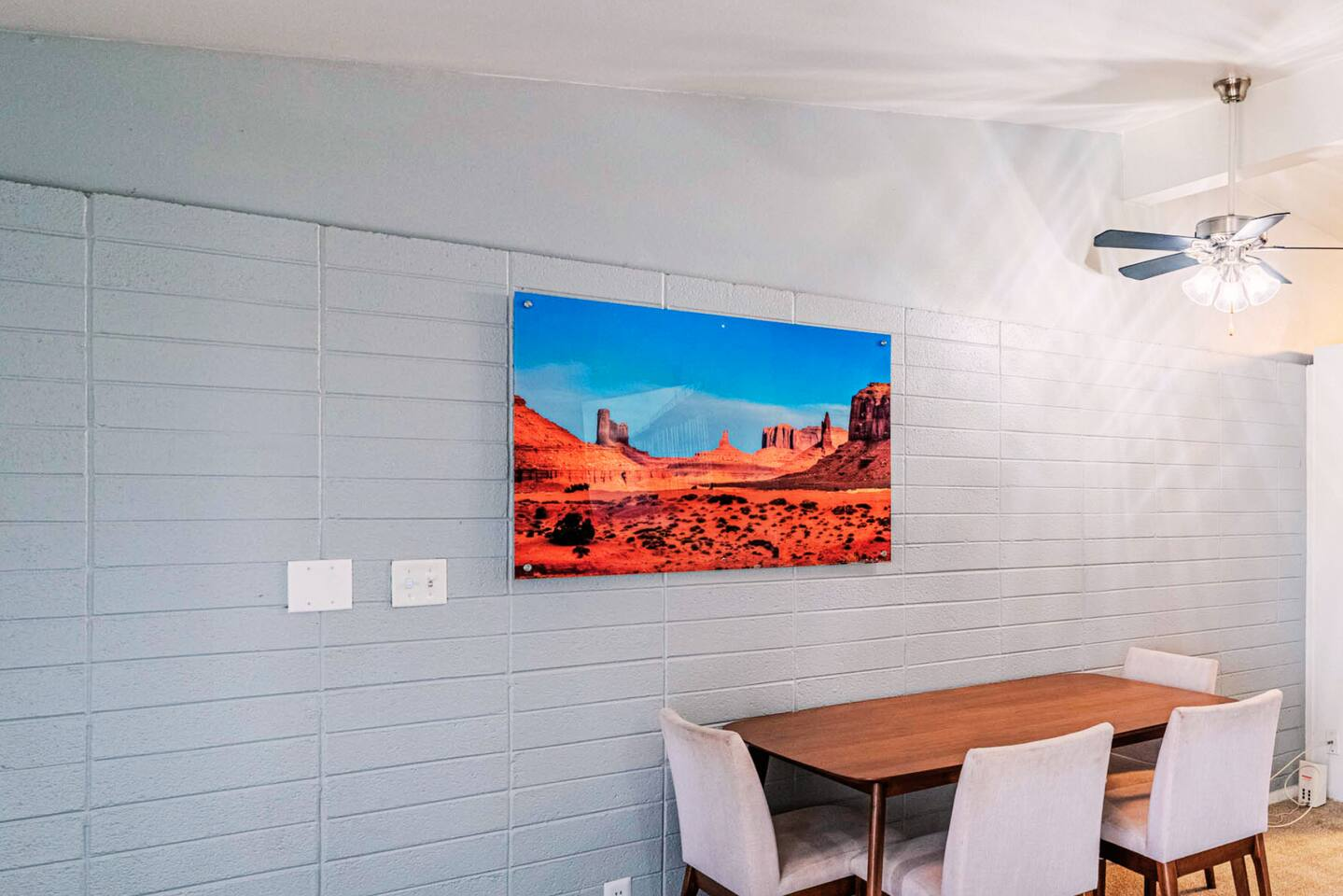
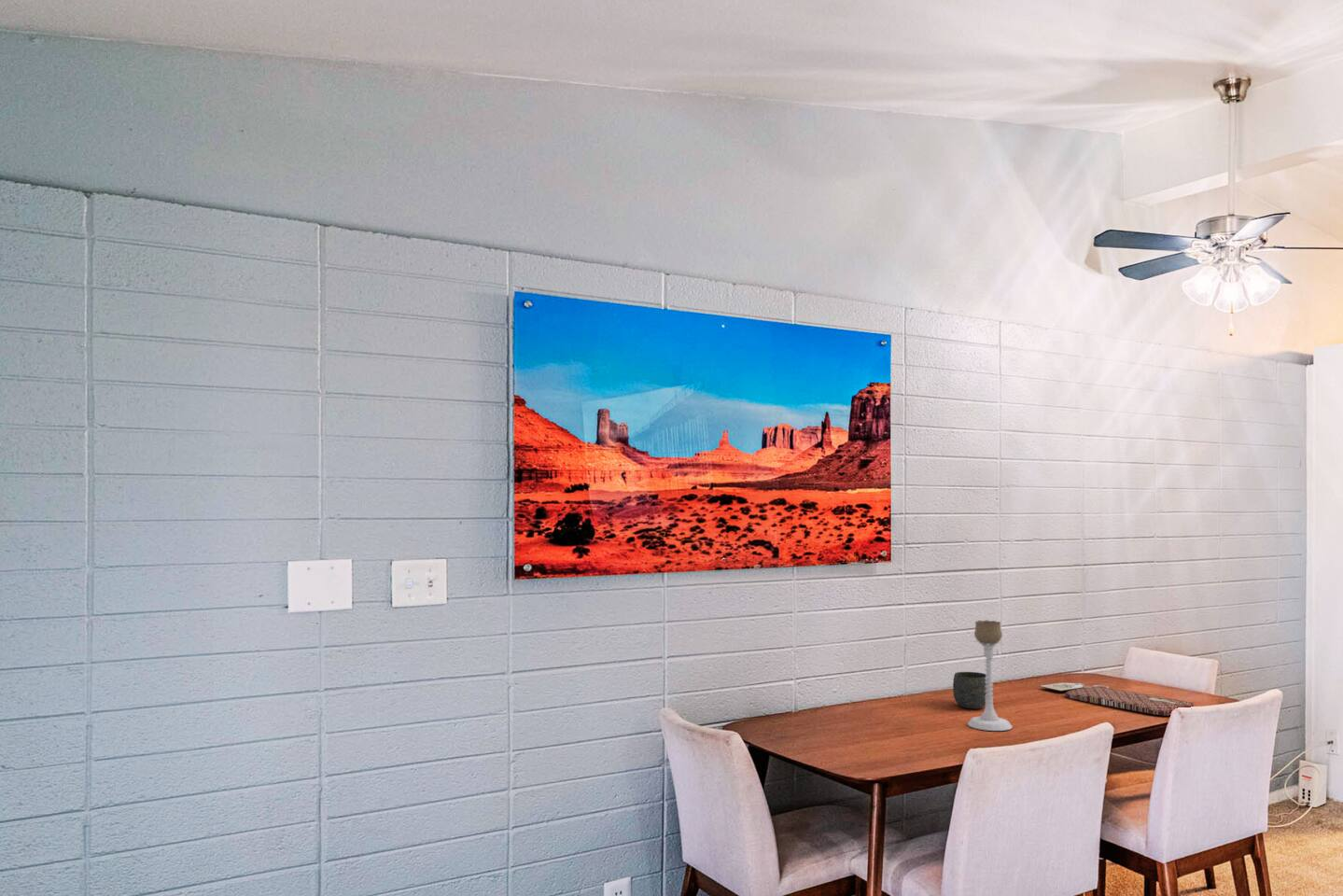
+ candle holder [967,620,1014,732]
+ placemat [1039,682,1195,717]
+ mug [952,671,986,710]
